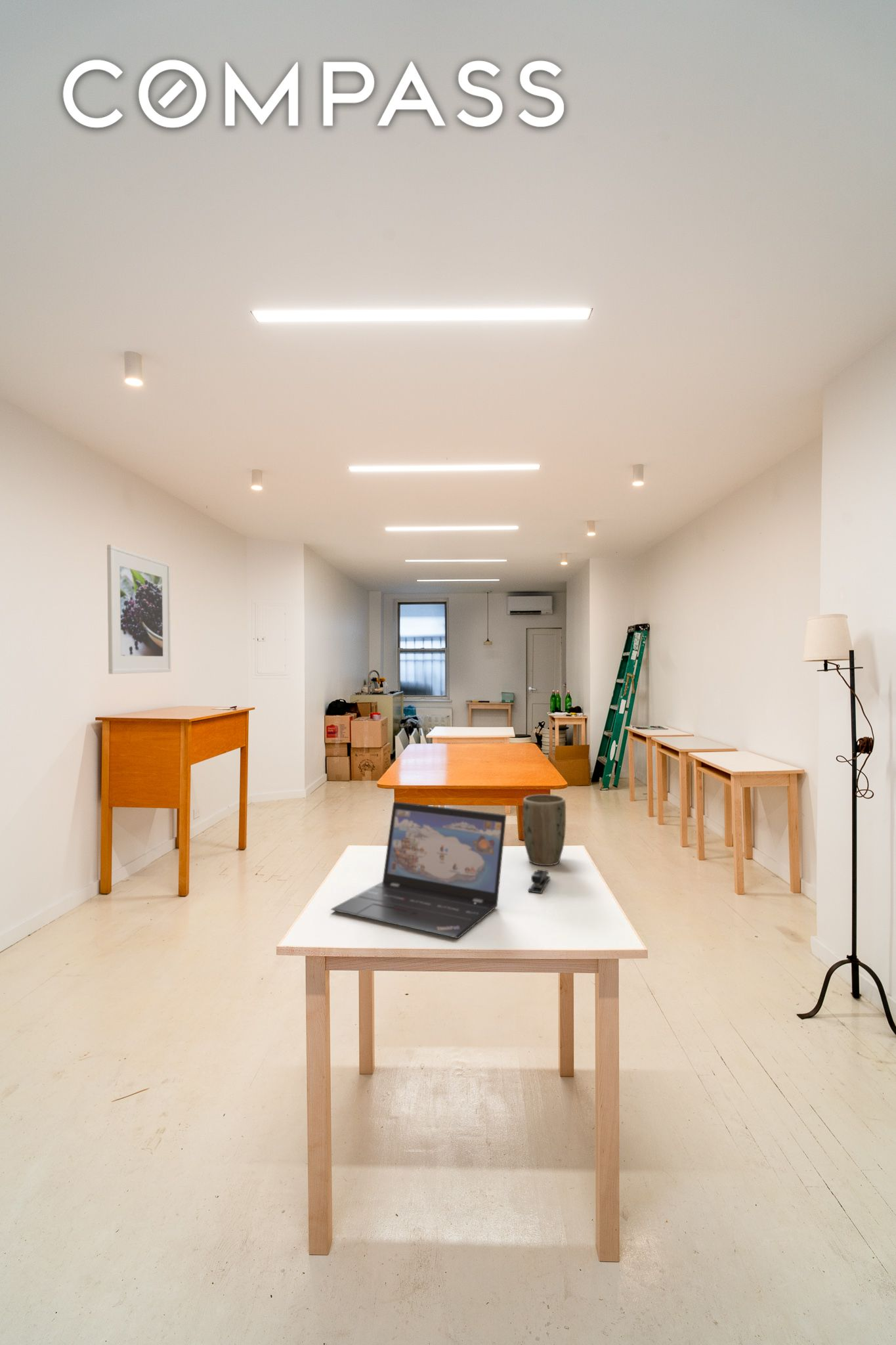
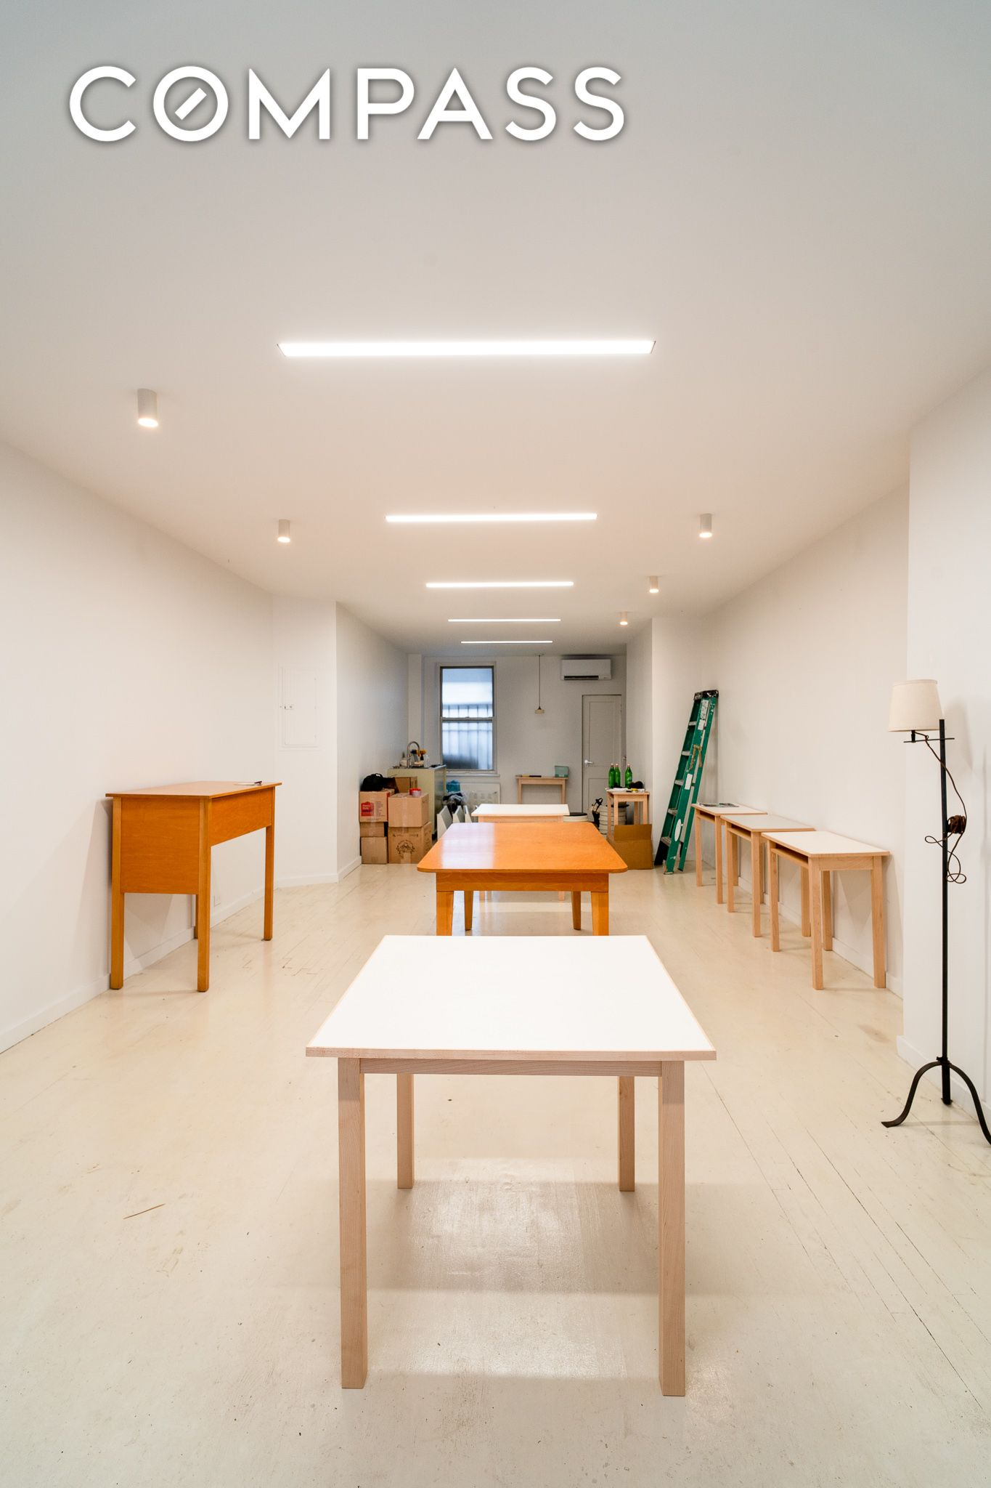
- stapler [527,869,551,894]
- laptop [330,801,507,939]
- plant pot [523,794,566,866]
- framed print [106,544,172,674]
